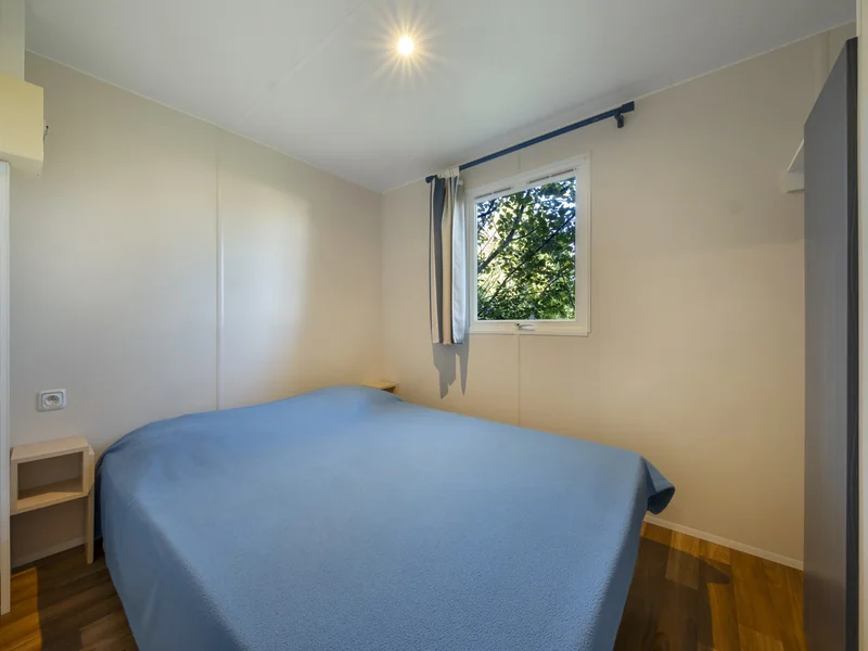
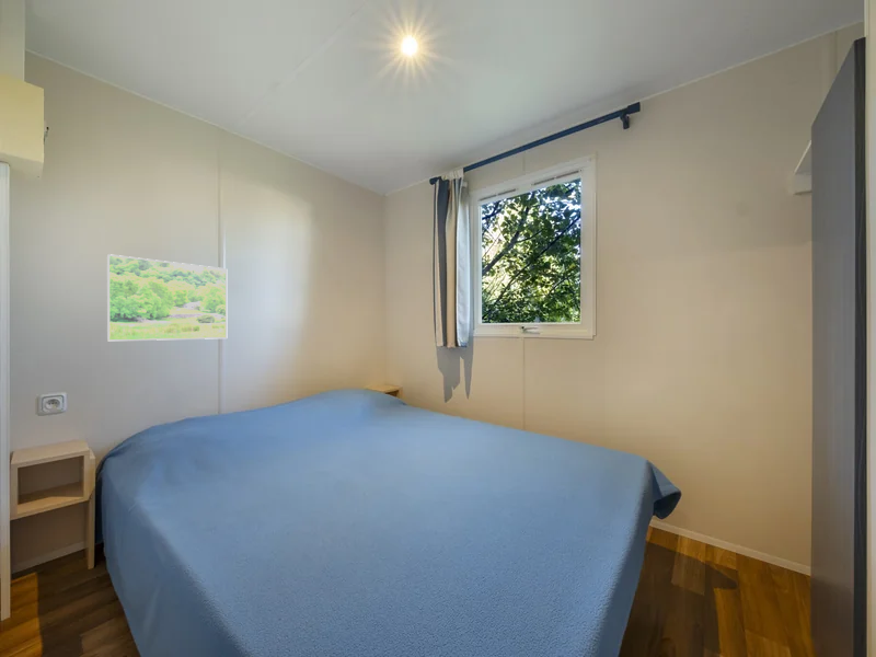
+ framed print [106,253,228,342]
